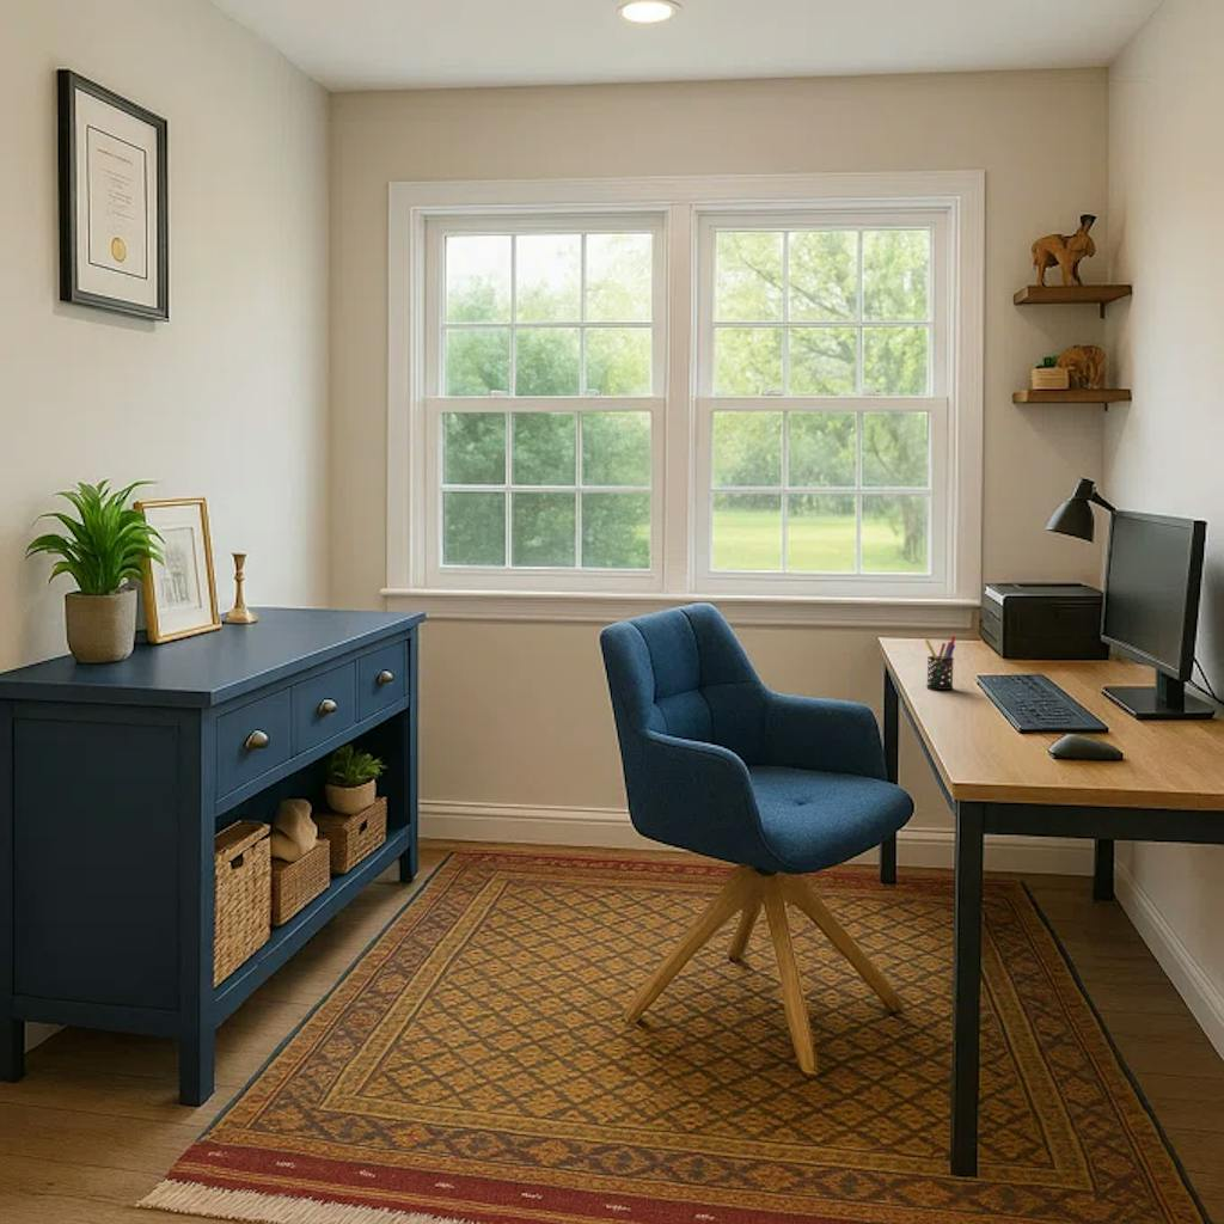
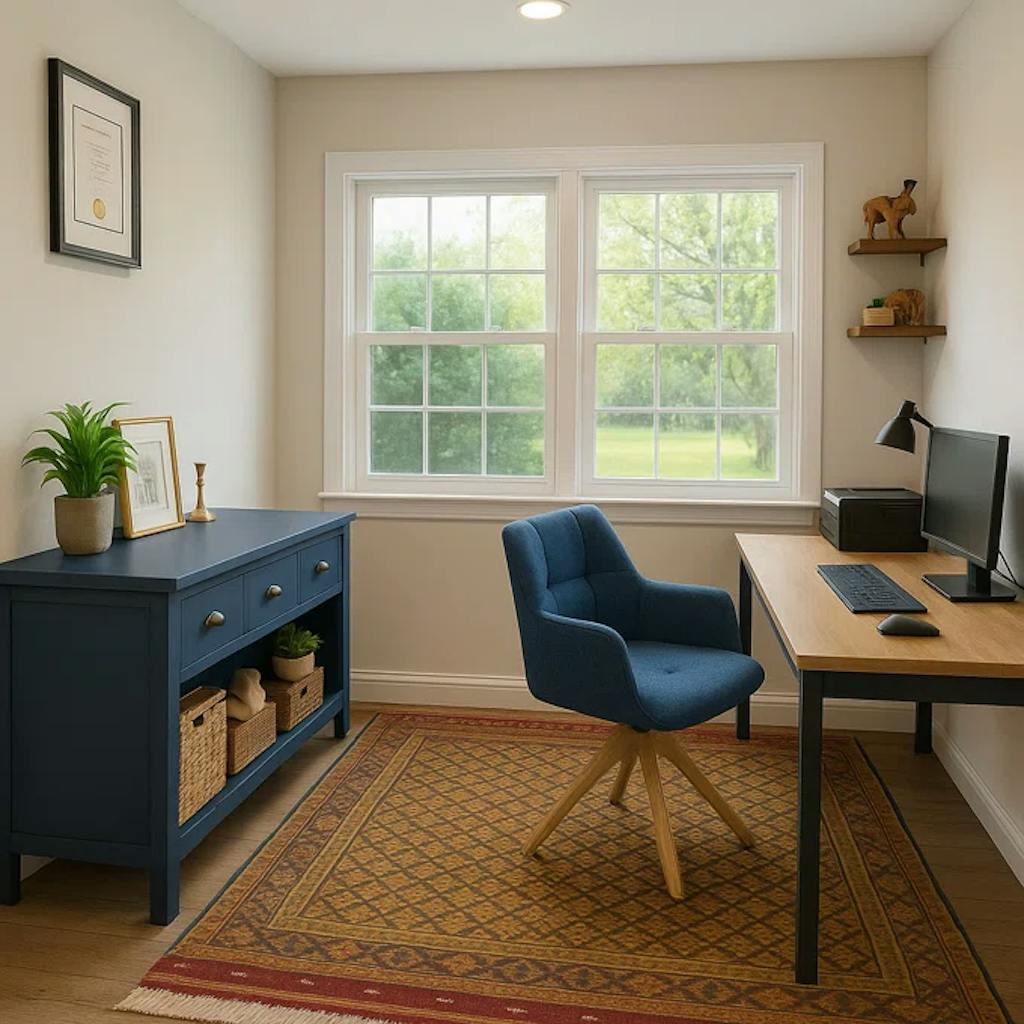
- pen holder [924,635,956,691]
